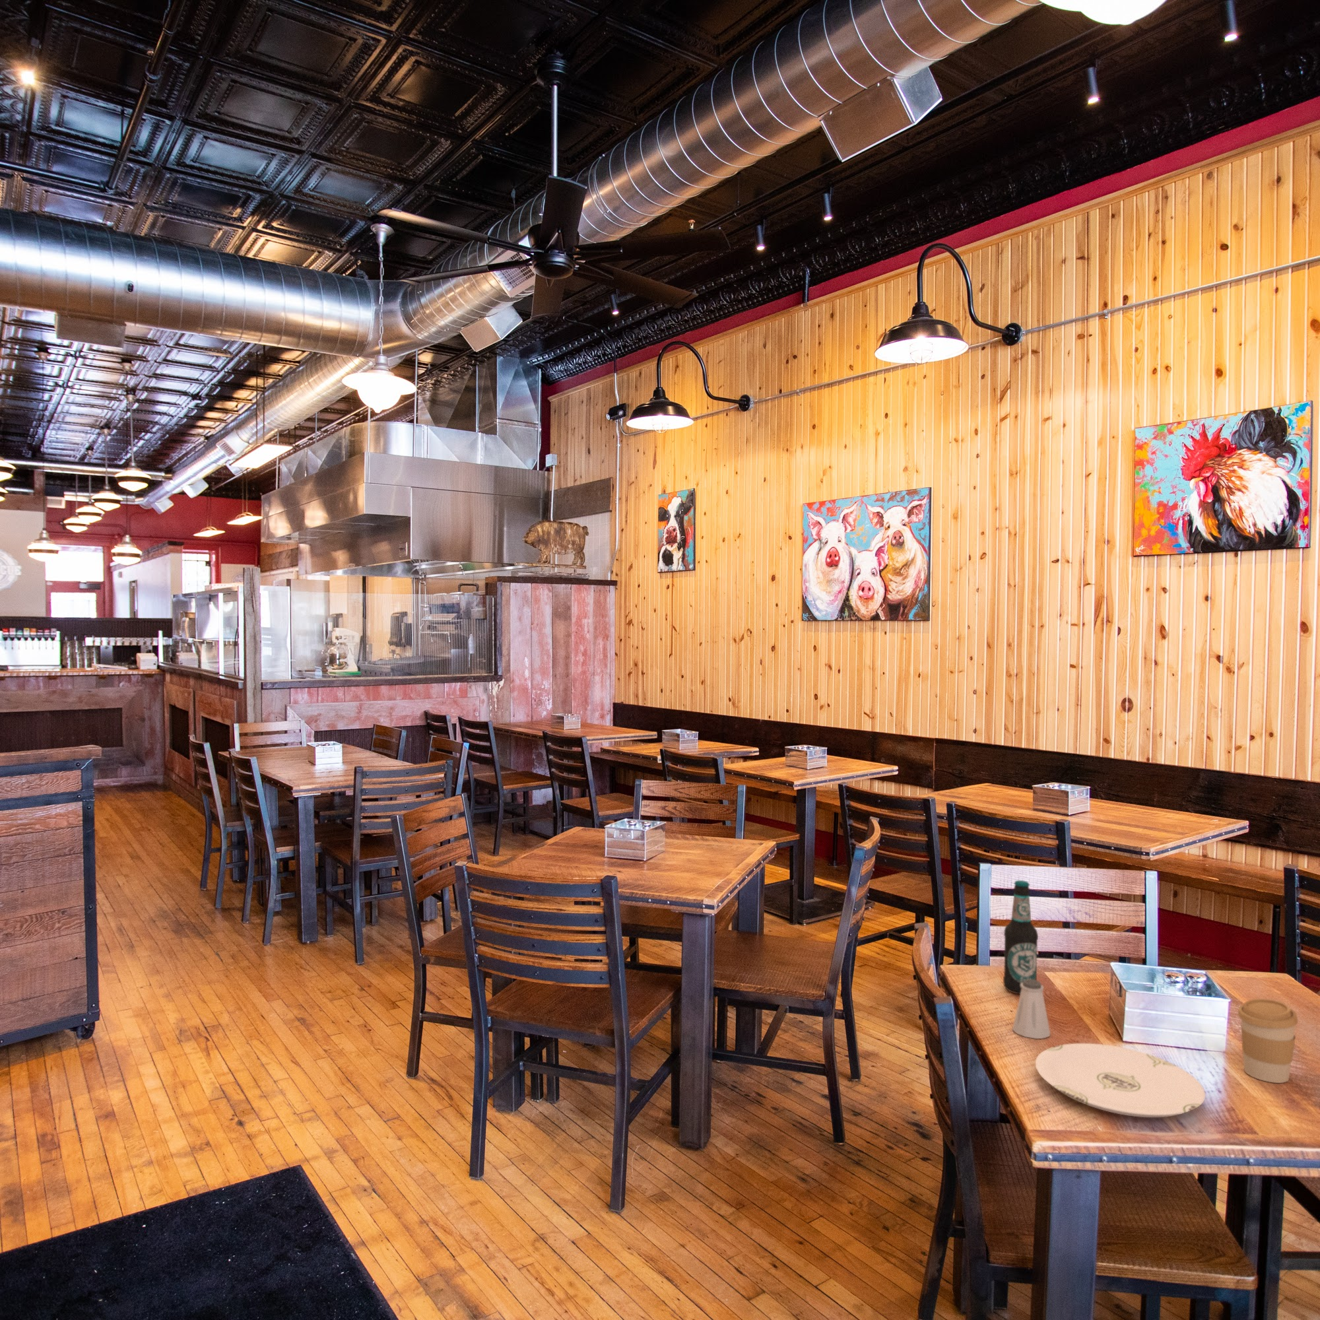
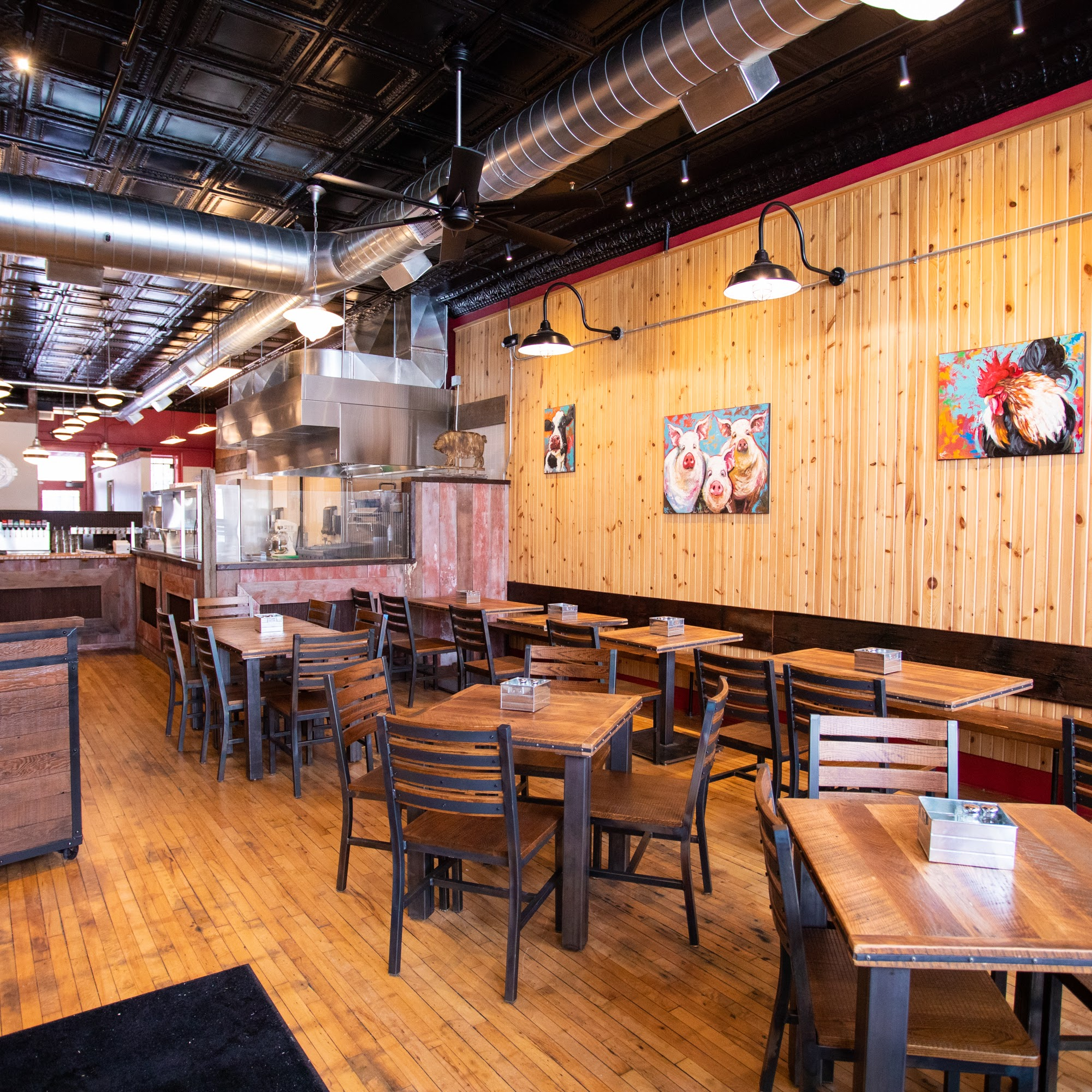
- saltshaker [1012,979,1050,1040]
- plate [1035,1043,1206,1118]
- coffee cup [1238,998,1299,1084]
- bottle [1002,880,1038,995]
